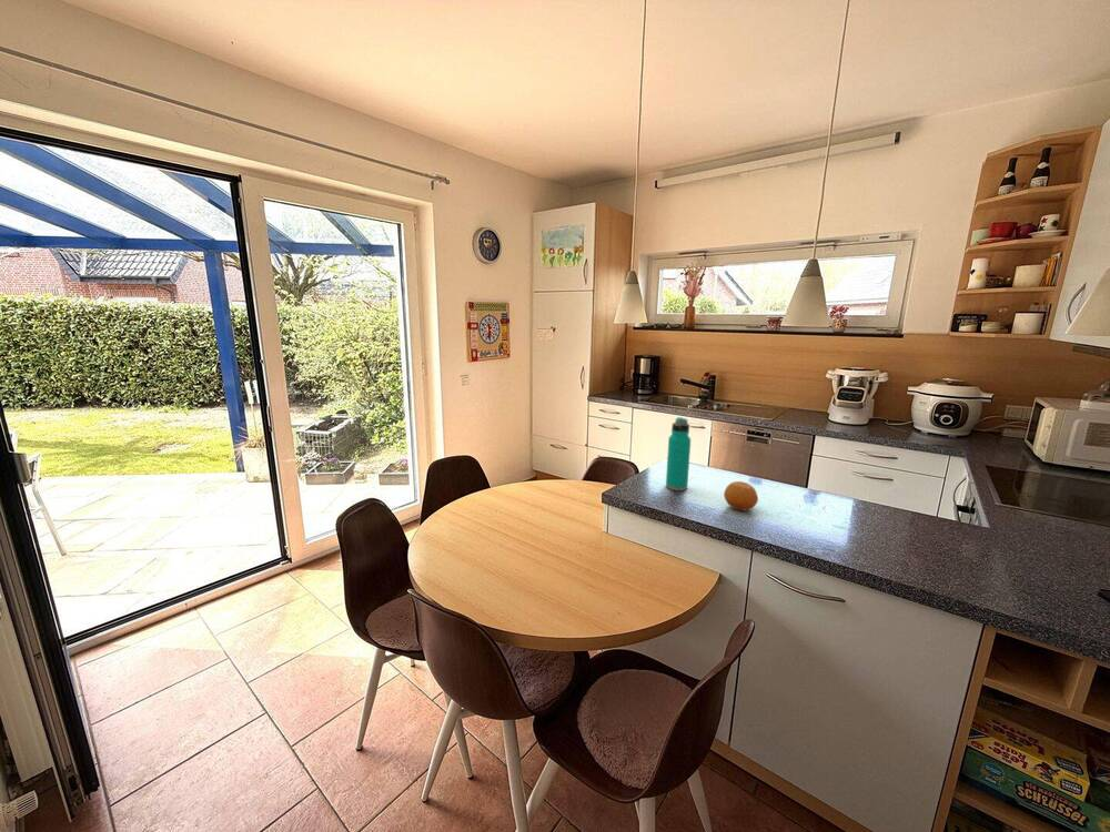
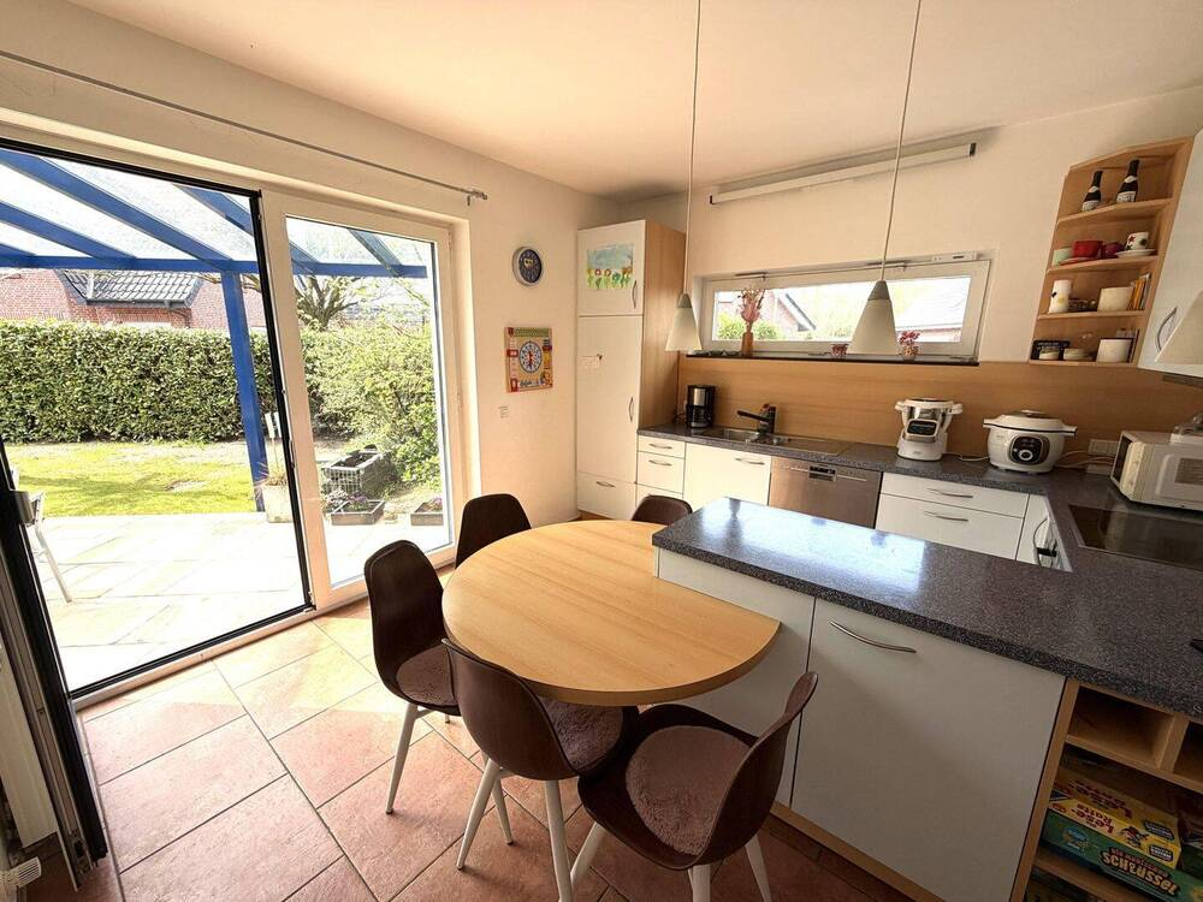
- fruit [723,480,759,511]
- water bottle [665,417,692,491]
